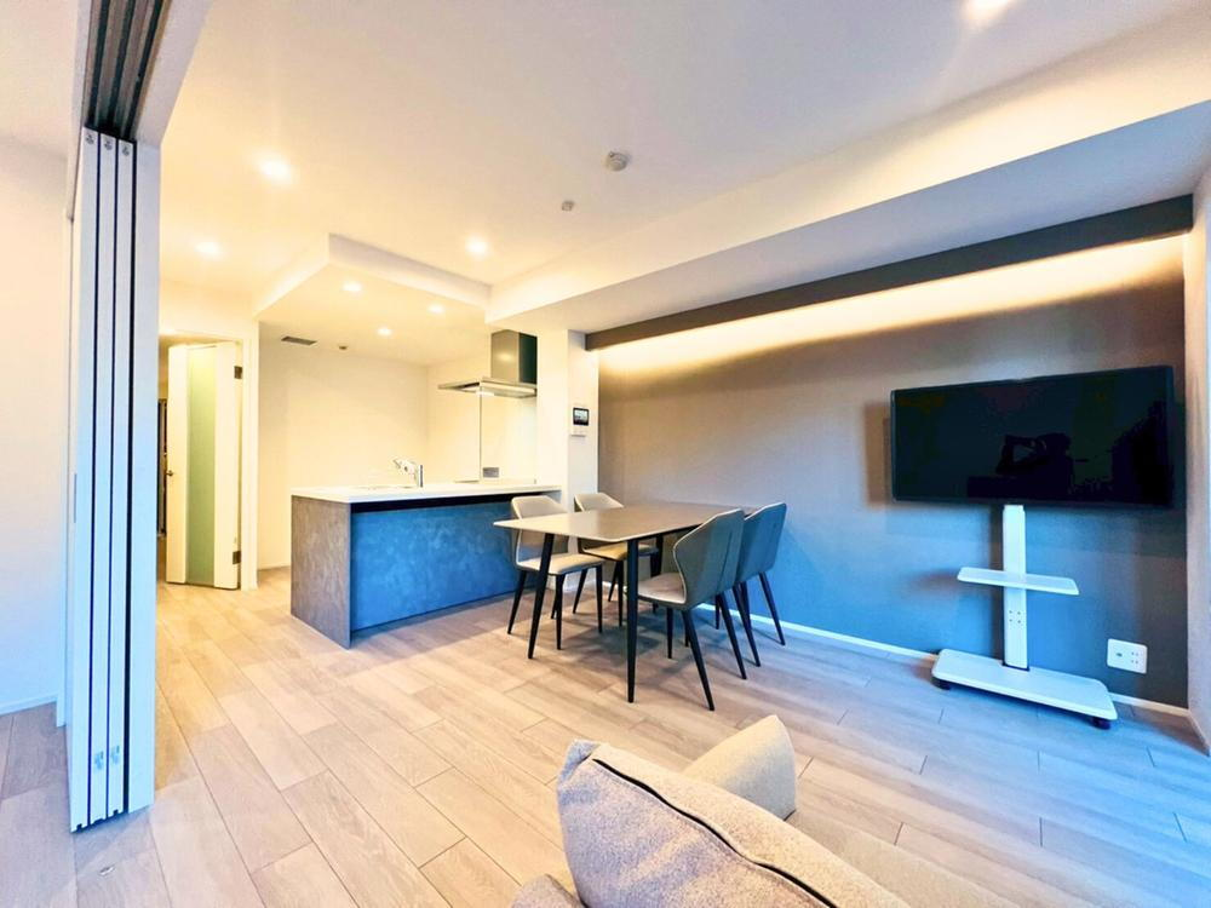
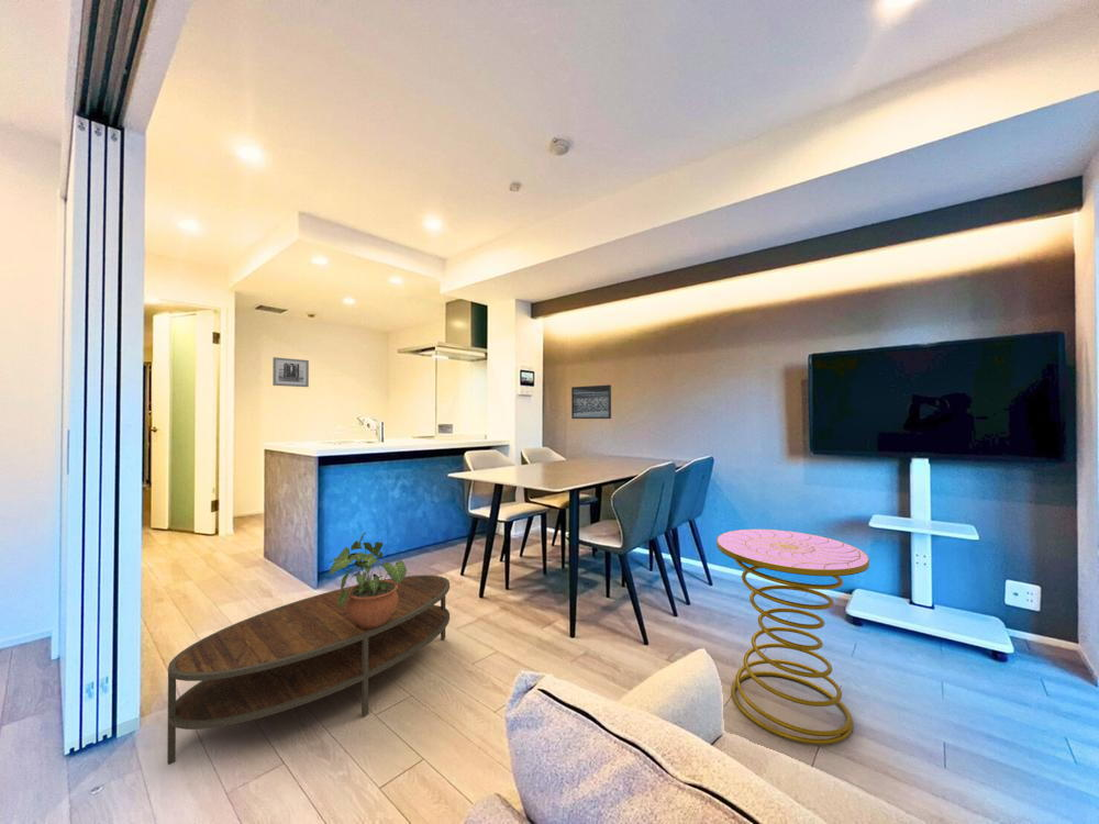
+ wall art [271,356,310,388]
+ coffee table [166,574,451,766]
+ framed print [570,383,612,420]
+ potted plant [329,532,408,628]
+ side table [715,528,870,746]
